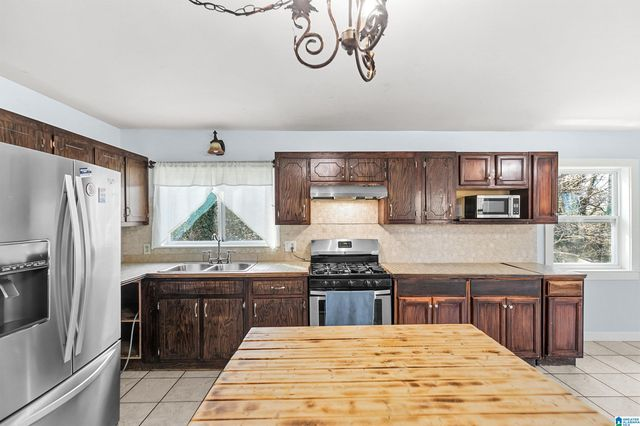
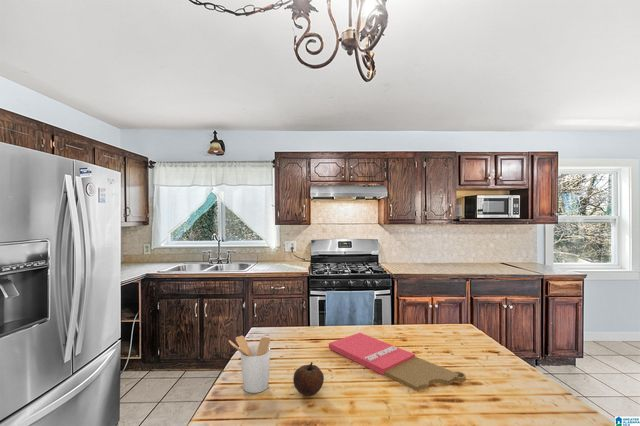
+ utensil holder [228,335,271,394]
+ cutting board [328,332,467,392]
+ fruit [292,361,325,396]
